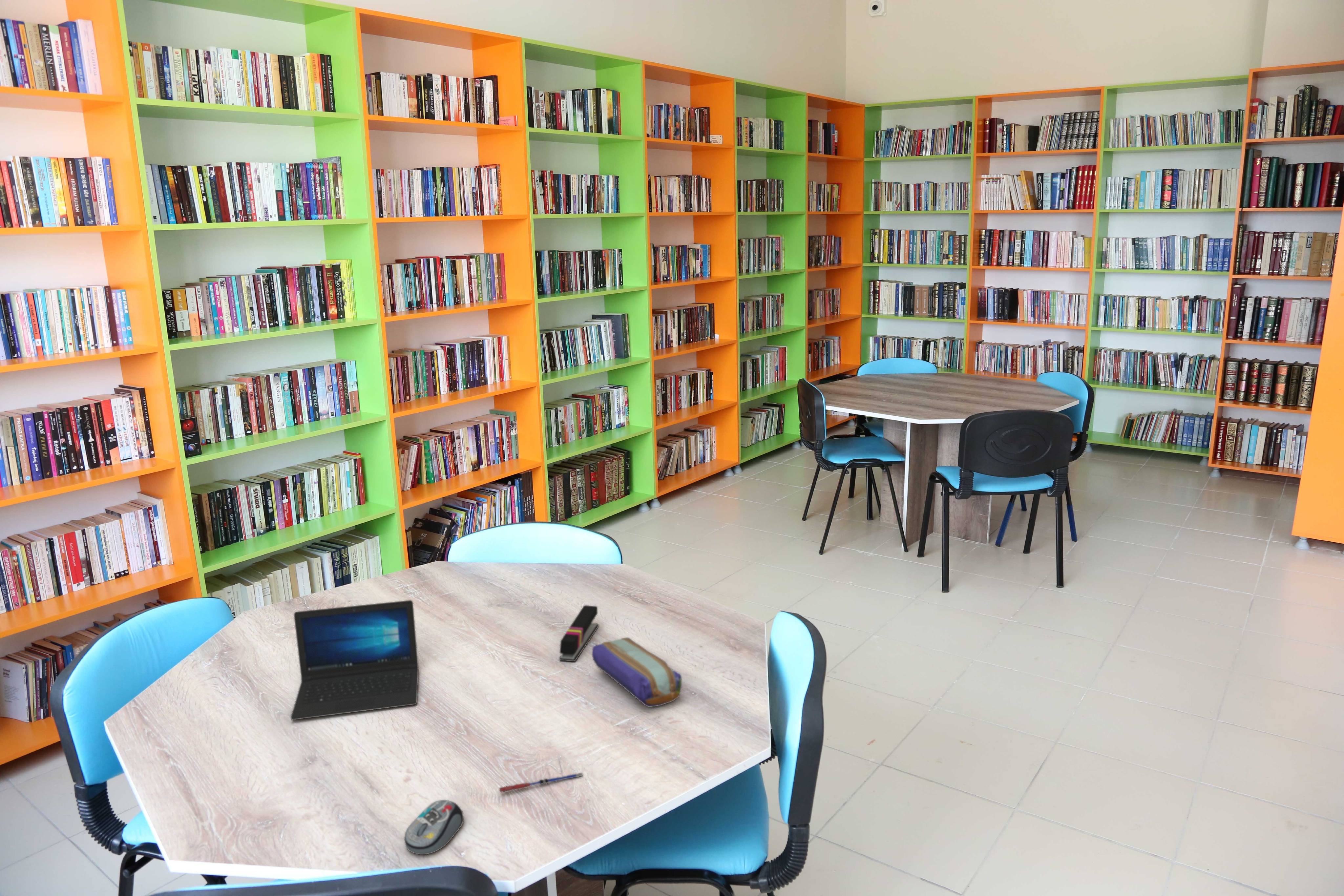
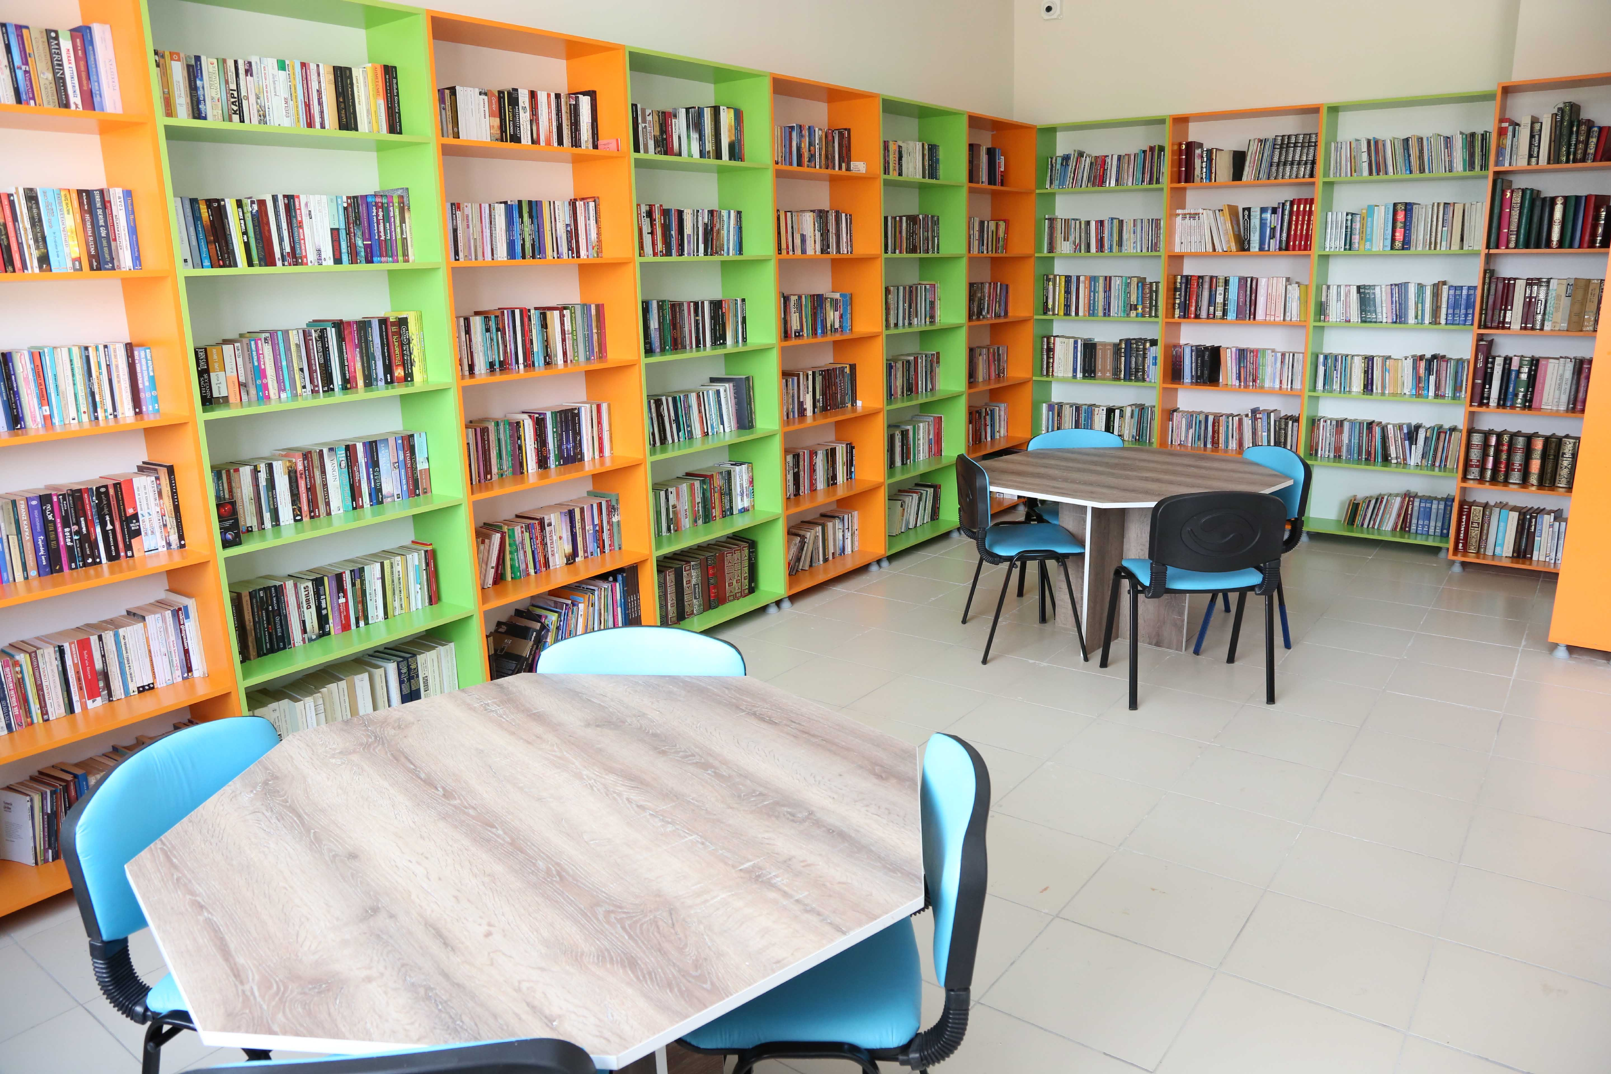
- pen [499,773,583,793]
- pencil case [592,637,682,707]
- computer mouse [404,800,464,855]
- stapler [559,605,599,662]
- laptop [290,600,419,720]
